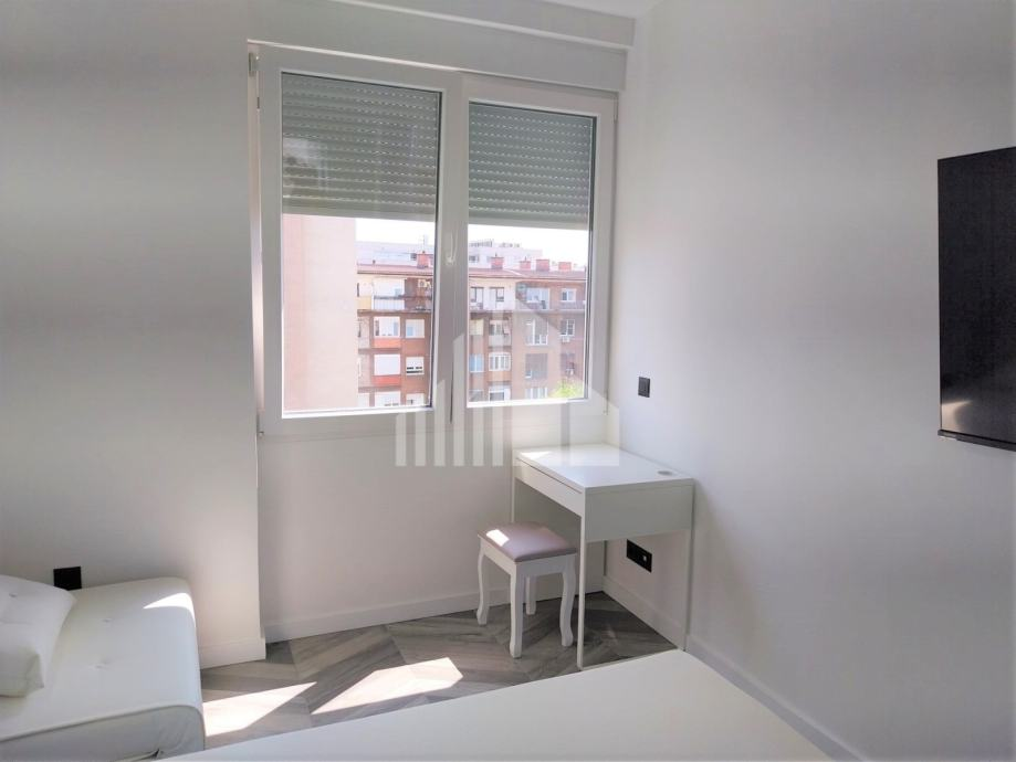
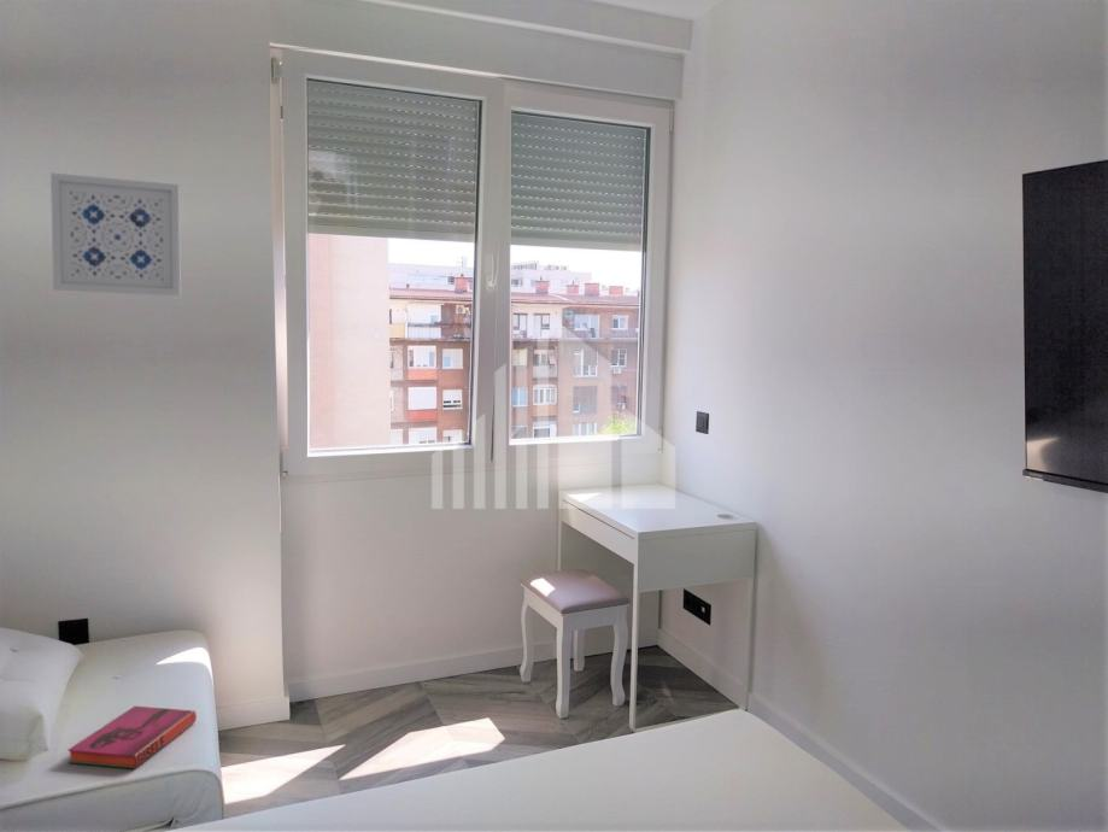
+ hardback book [66,705,198,771]
+ wall art [49,171,182,297]
